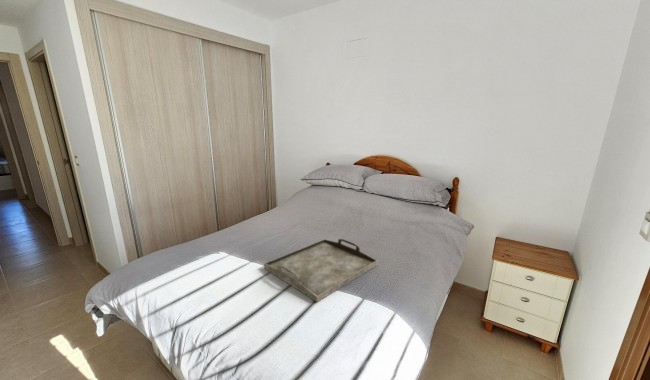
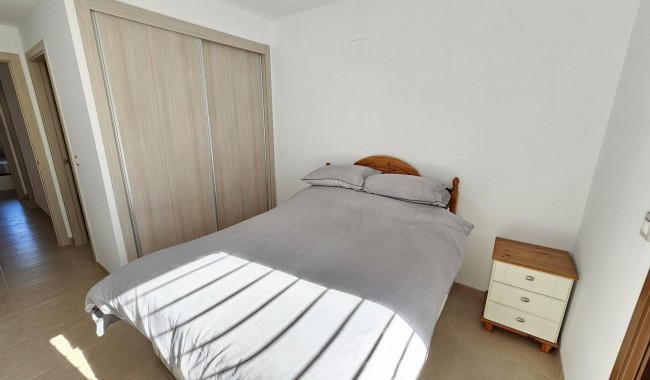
- serving tray [263,238,378,303]
